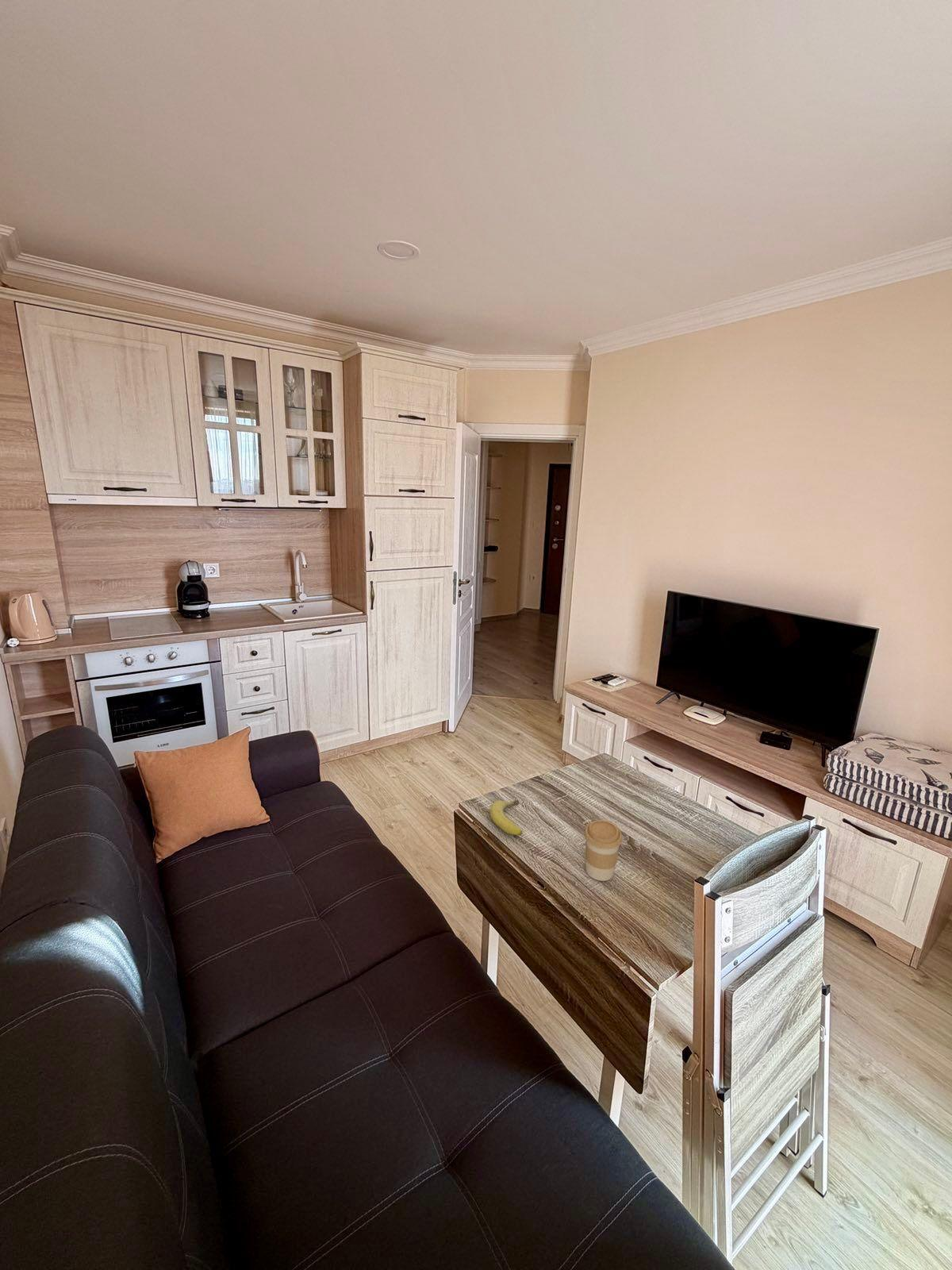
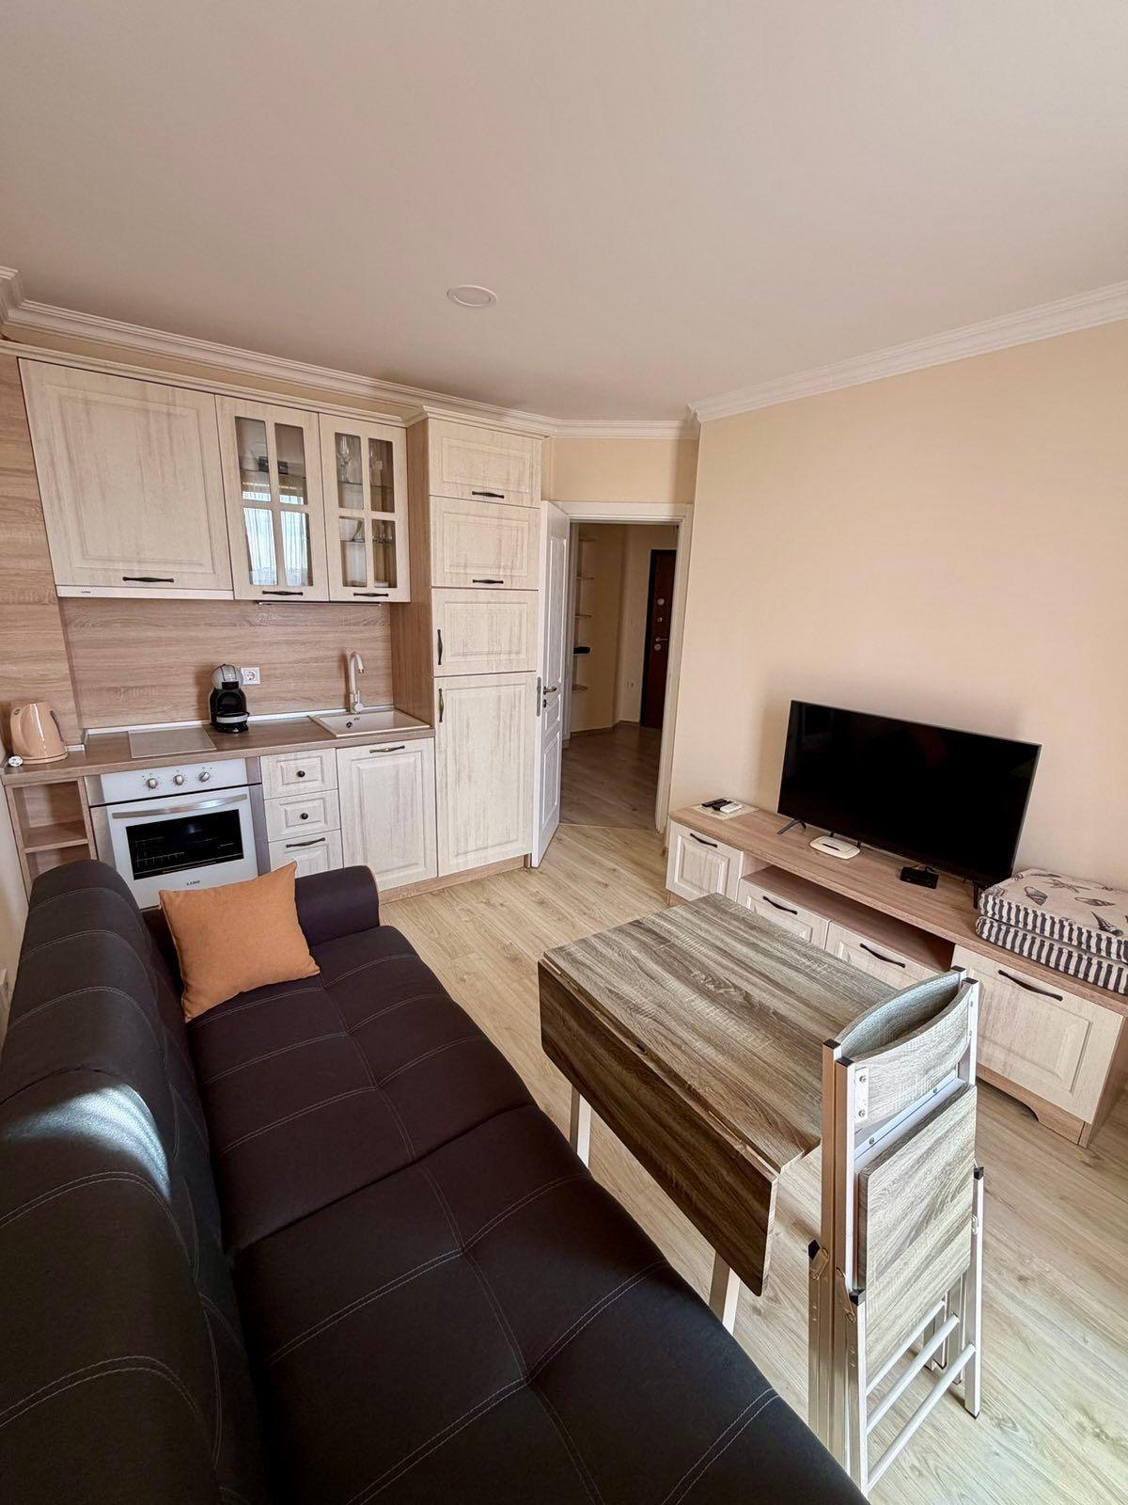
- coffee cup [584,819,623,882]
- fruit [489,799,523,836]
